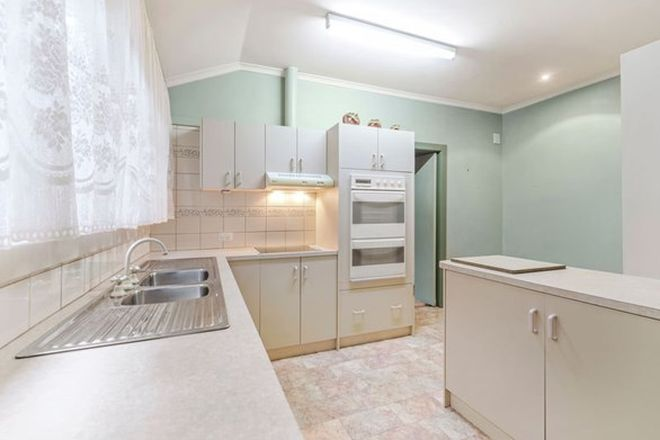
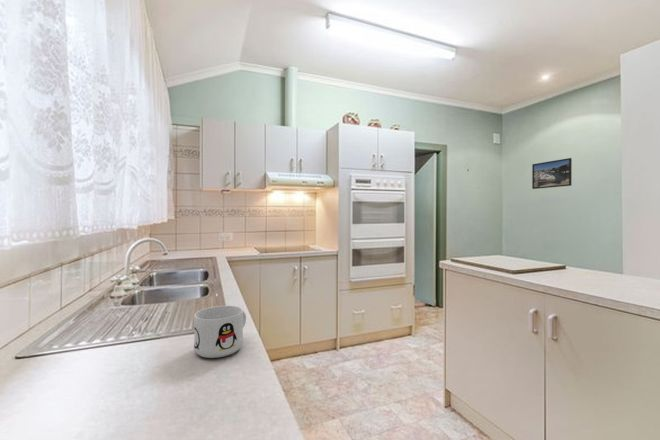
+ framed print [531,157,573,190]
+ mug [193,305,247,359]
